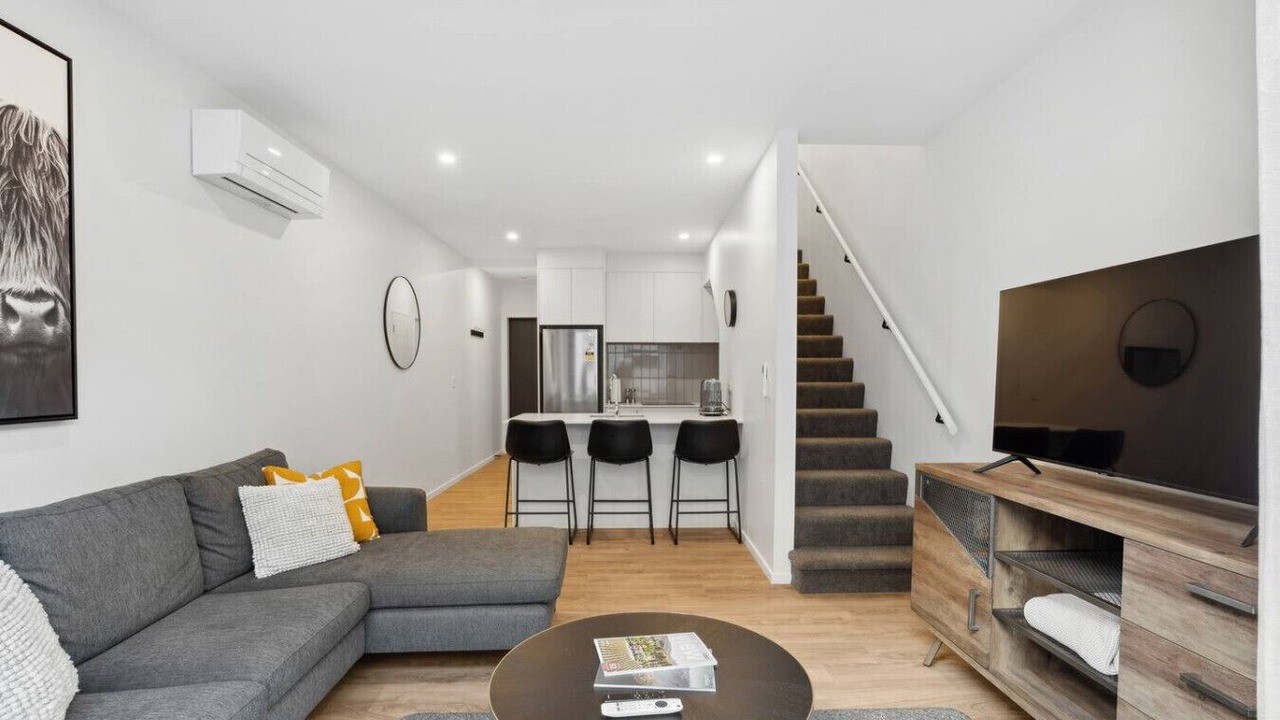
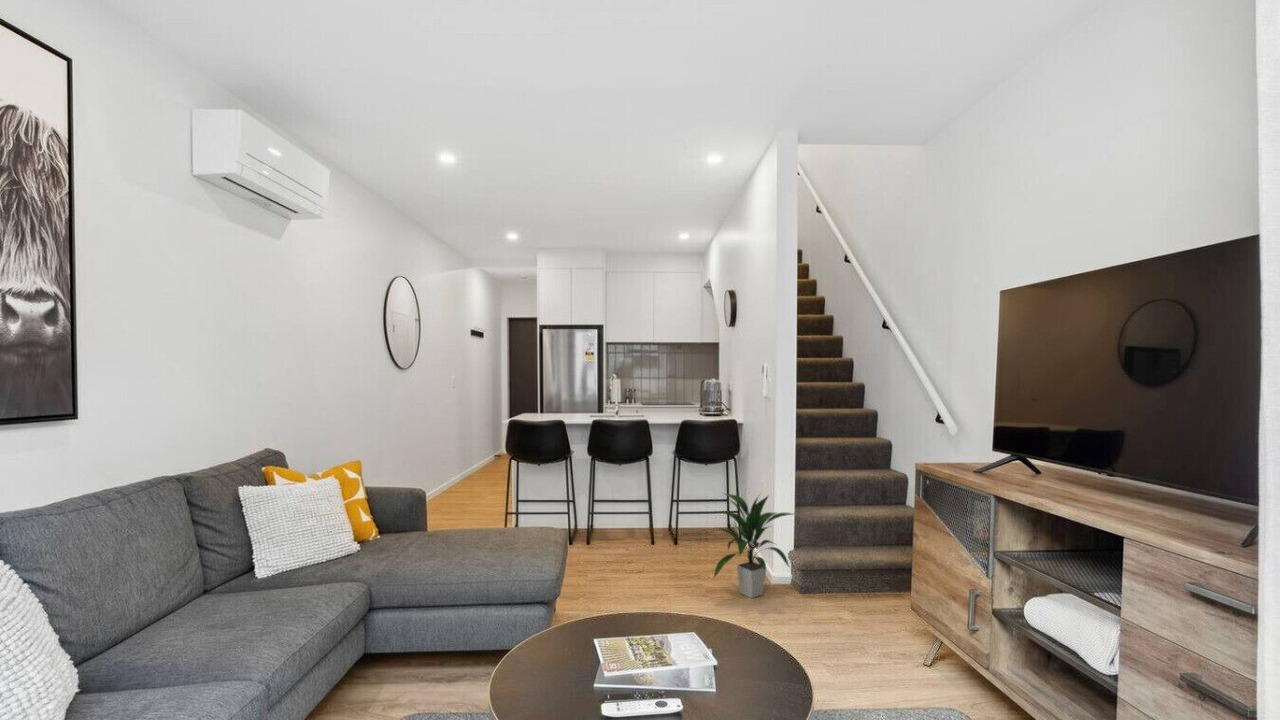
+ indoor plant [712,492,795,599]
